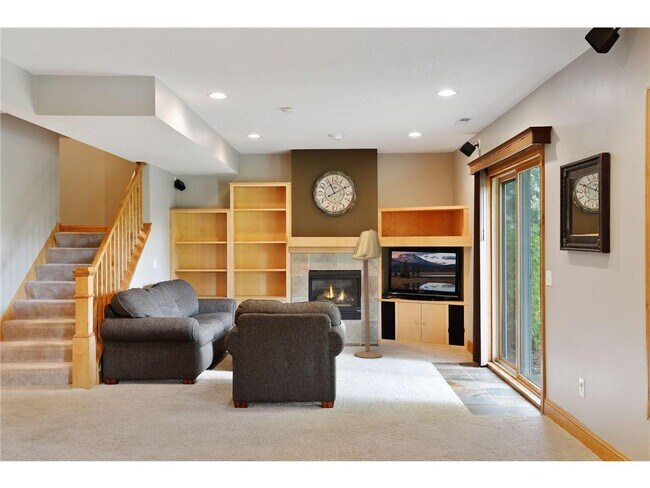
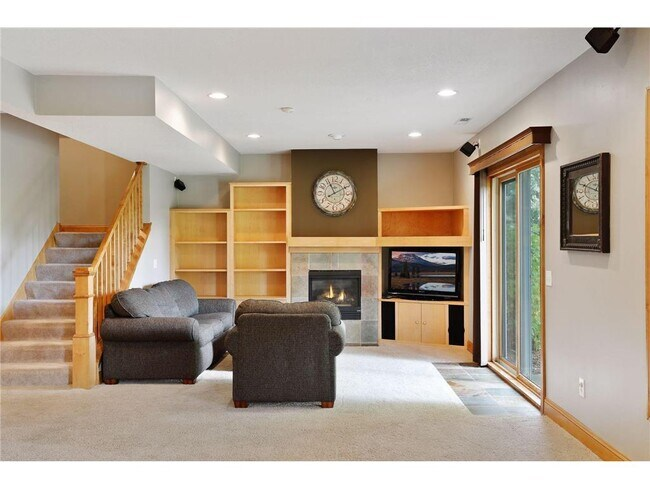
- floor lamp [351,229,383,359]
